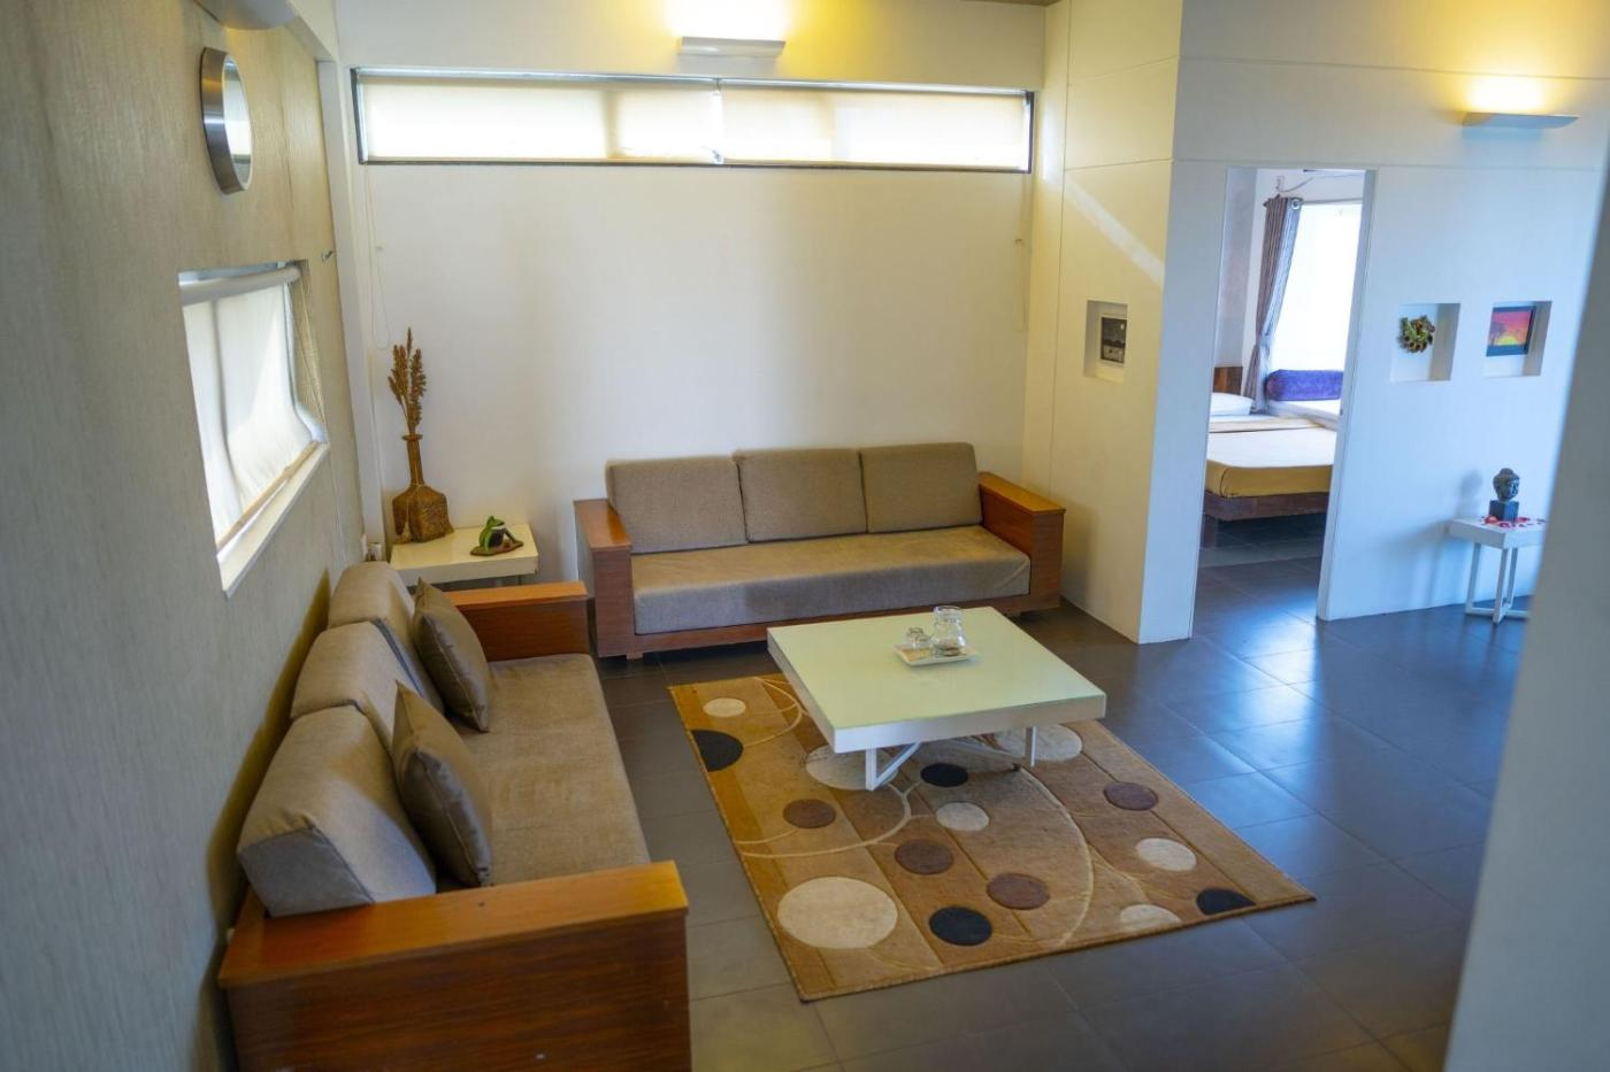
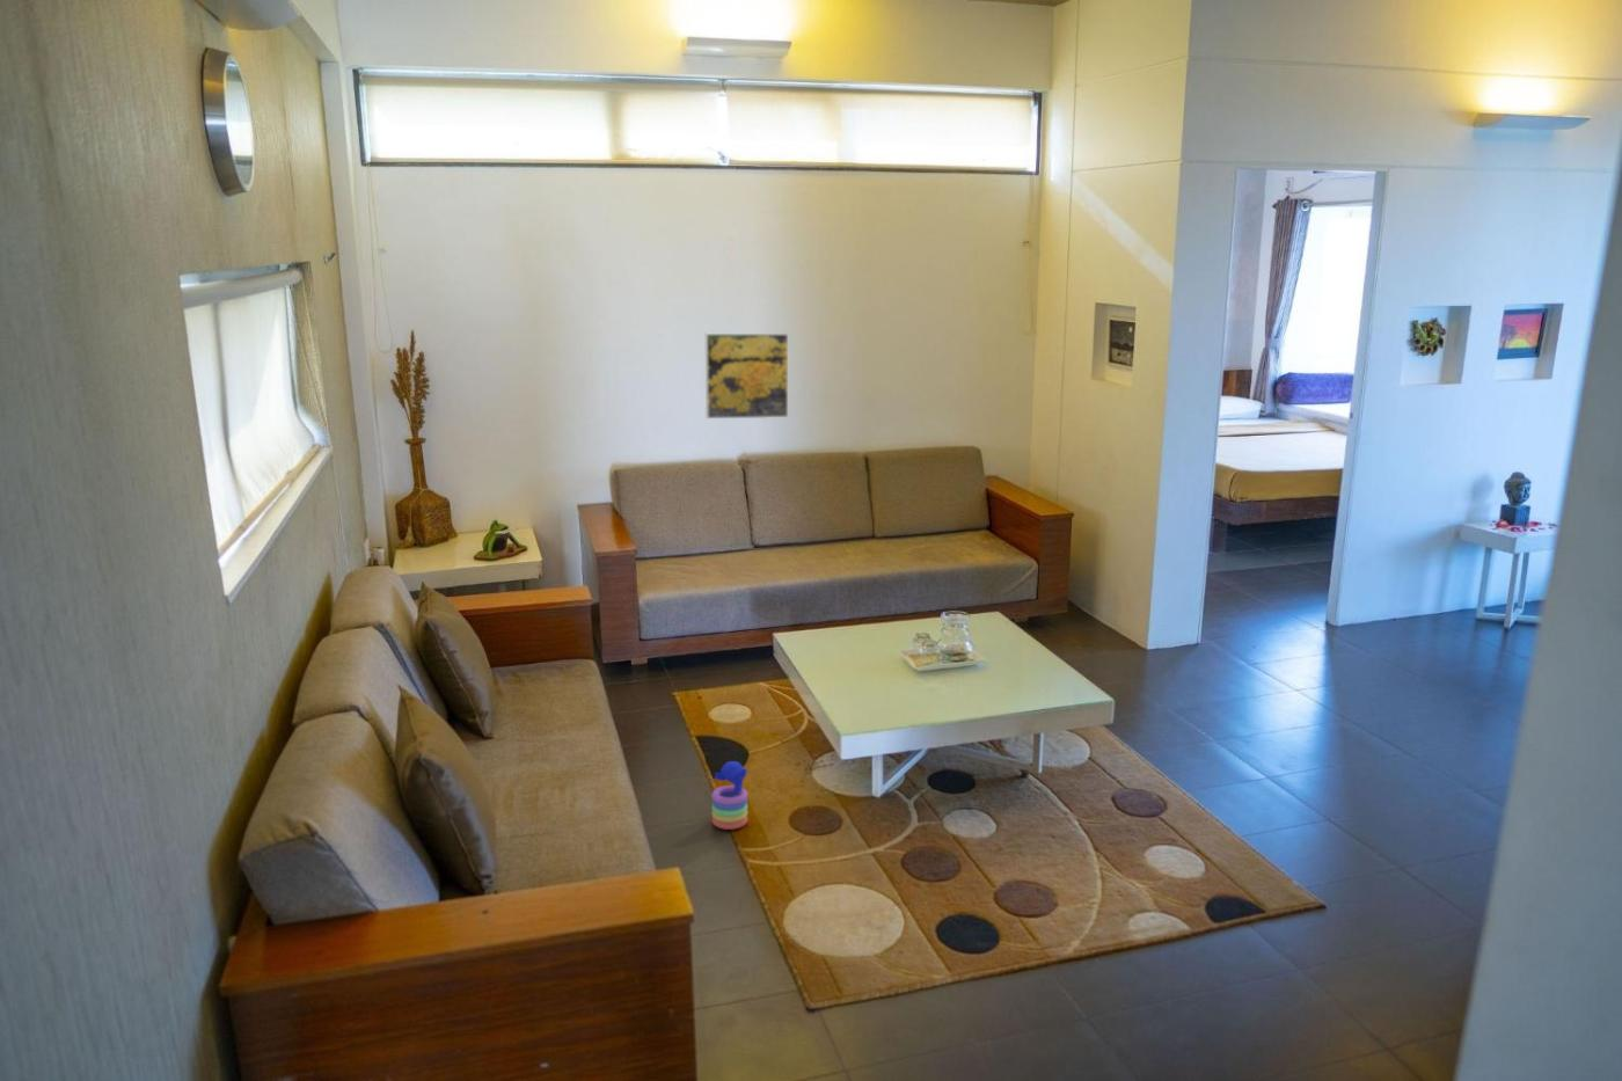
+ stacking toy [710,760,749,831]
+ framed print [704,333,789,420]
